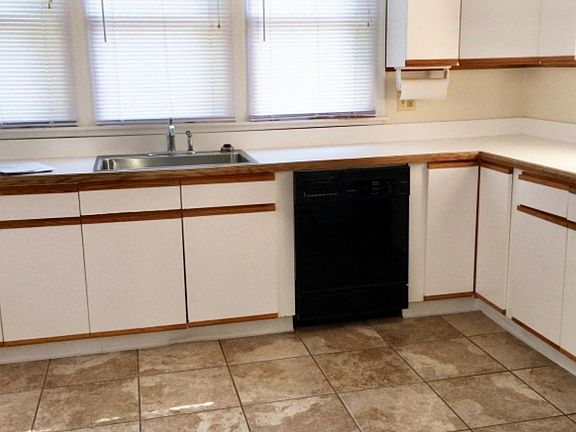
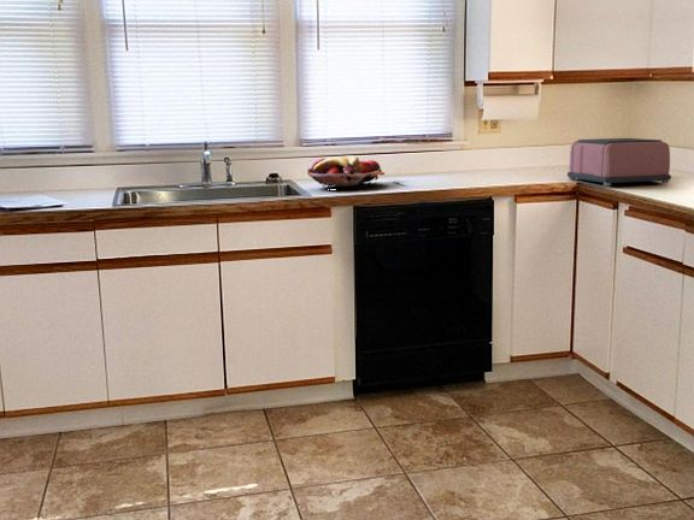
+ toaster [566,137,672,187]
+ fruit basket [306,155,386,189]
